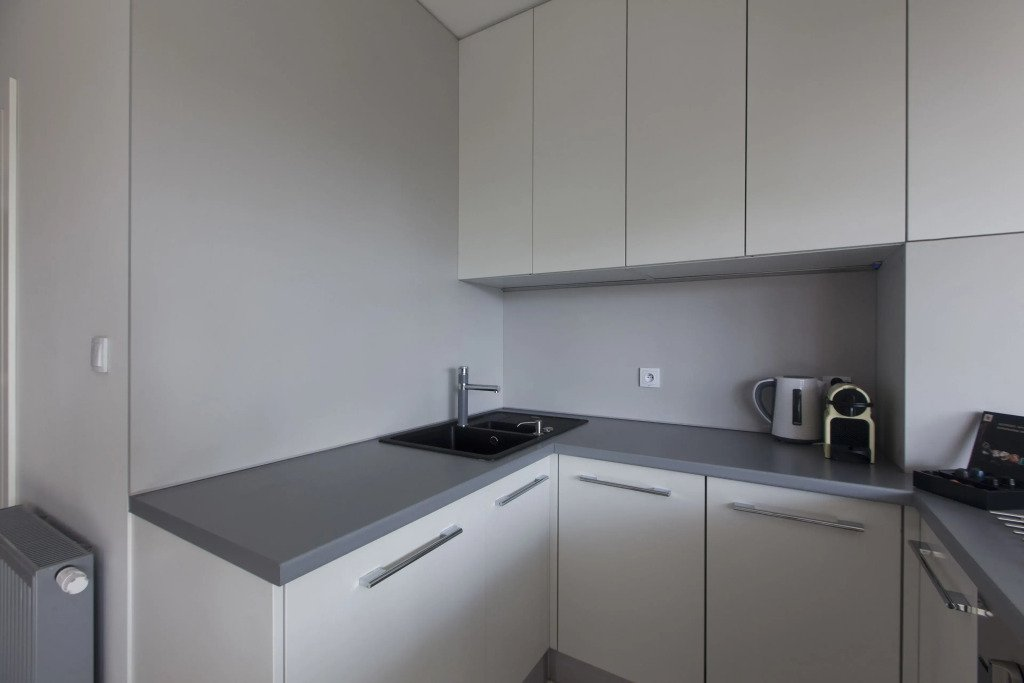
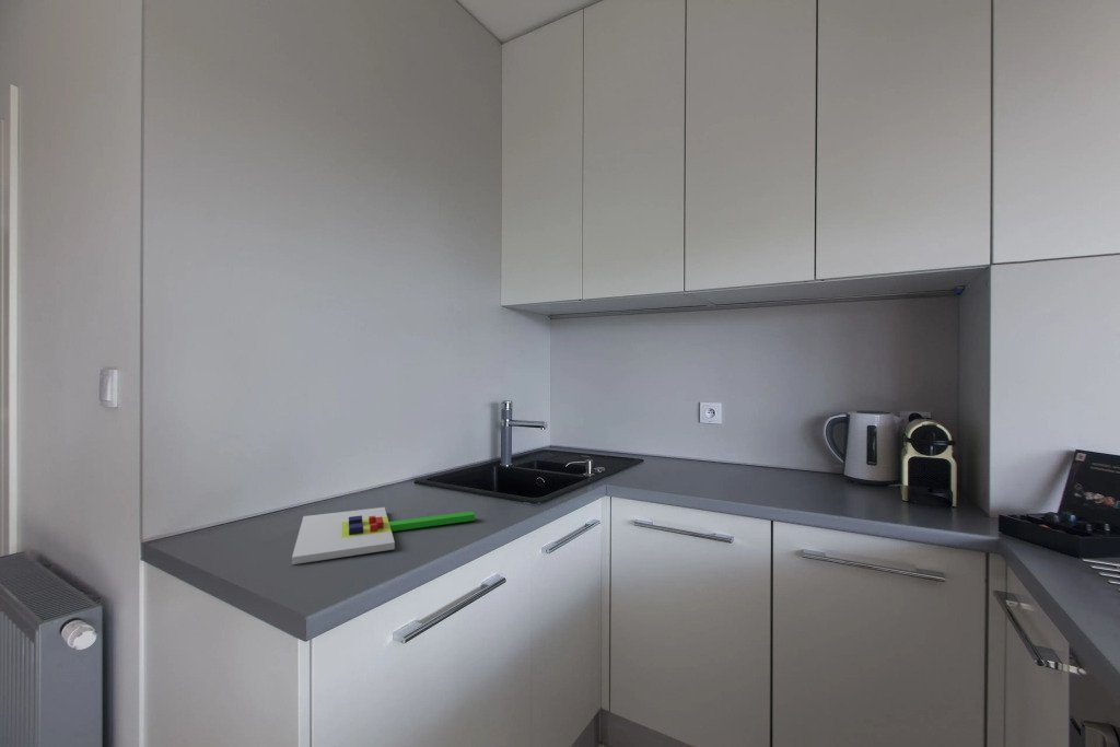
+ chopping board [291,506,476,565]
